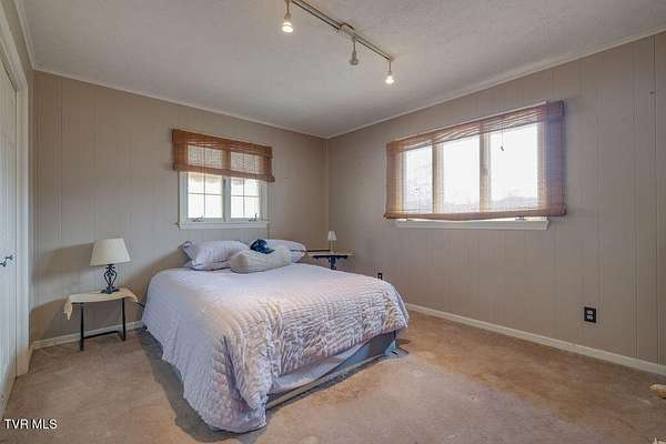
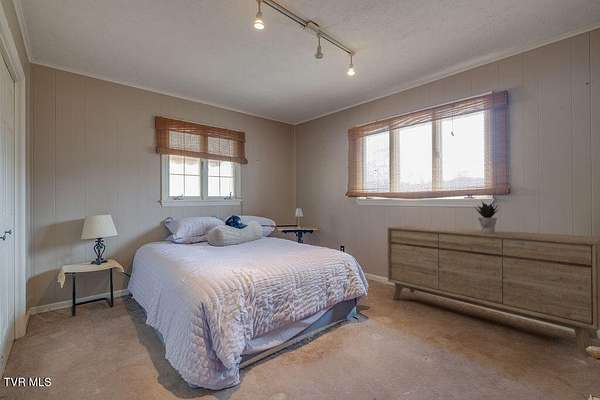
+ potted plant [473,200,501,233]
+ sideboard [386,224,600,358]
